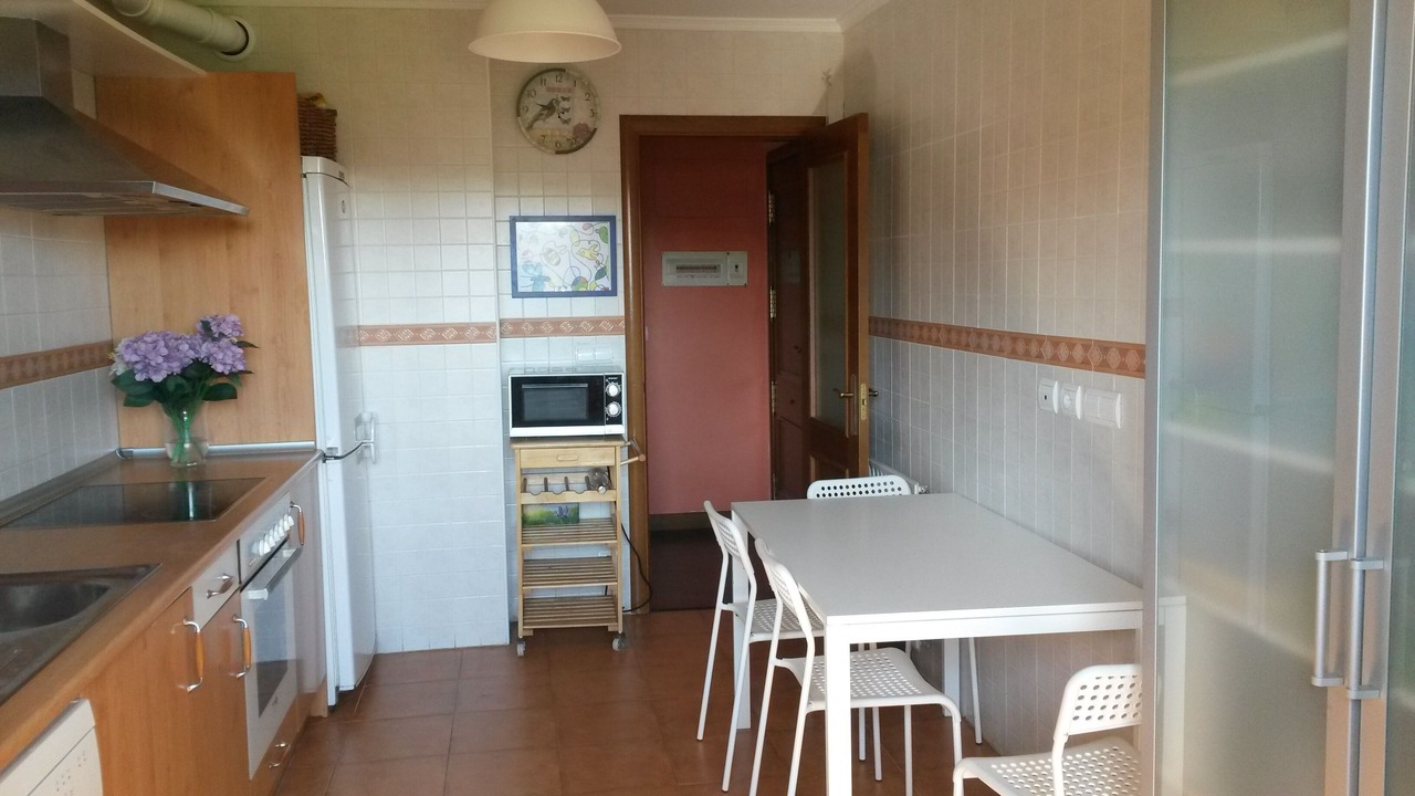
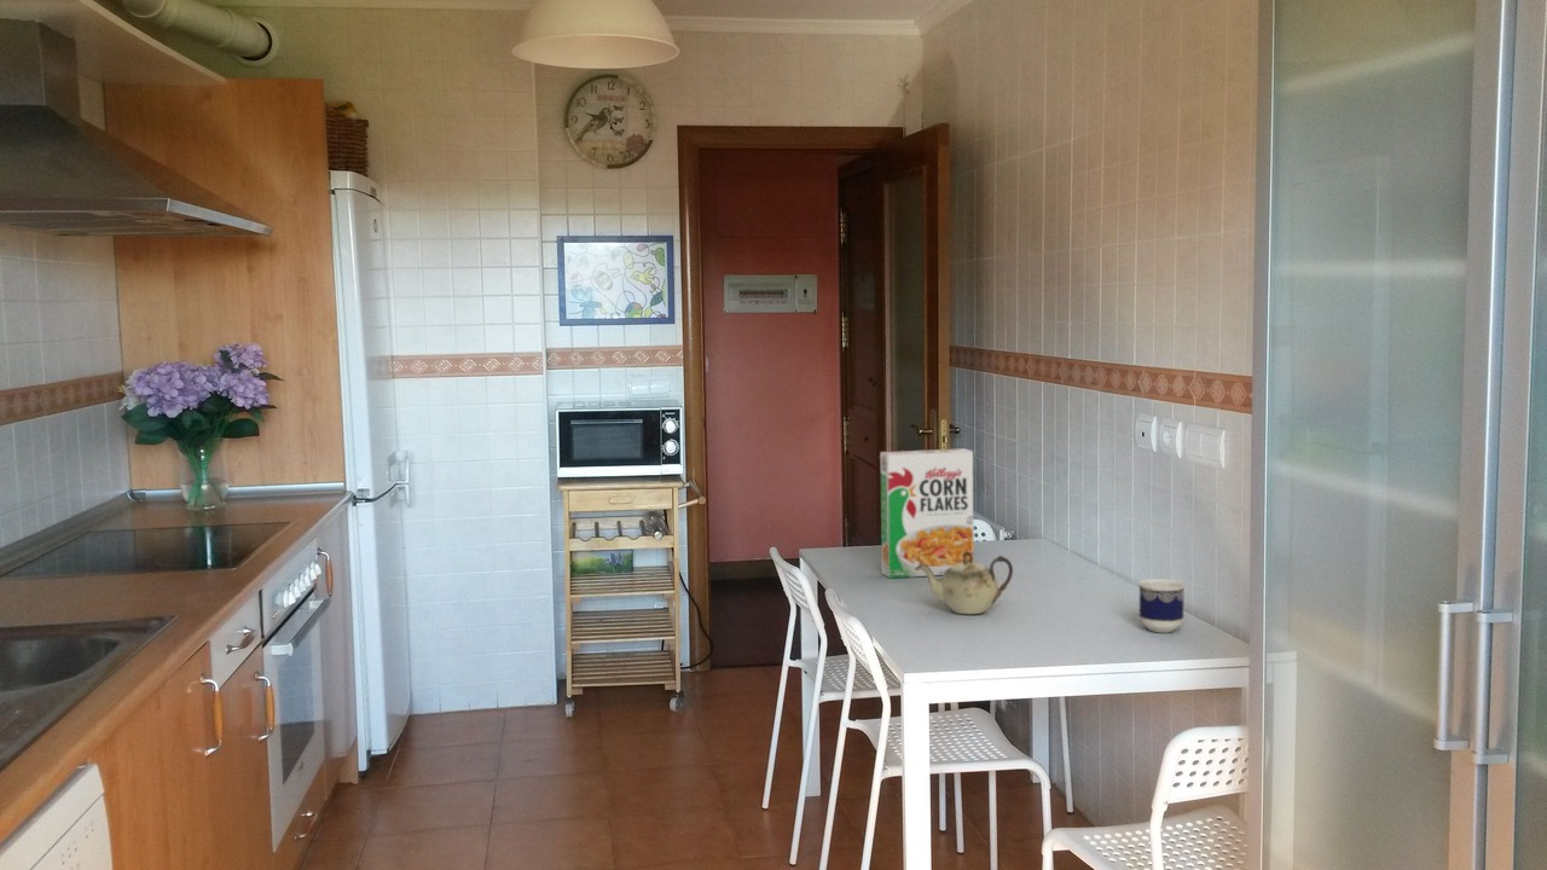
+ cup [1137,578,1187,633]
+ cereal box [879,447,975,579]
+ teapot [915,551,1014,615]
